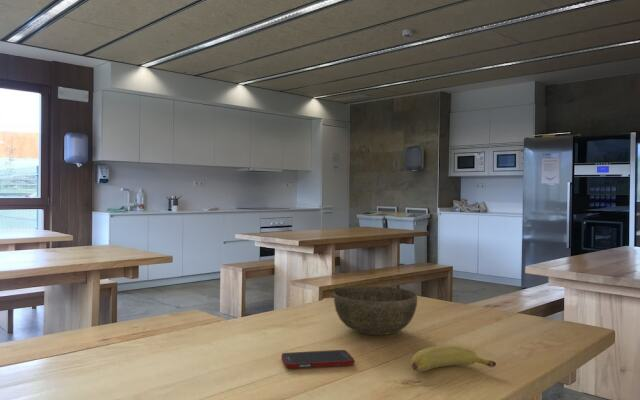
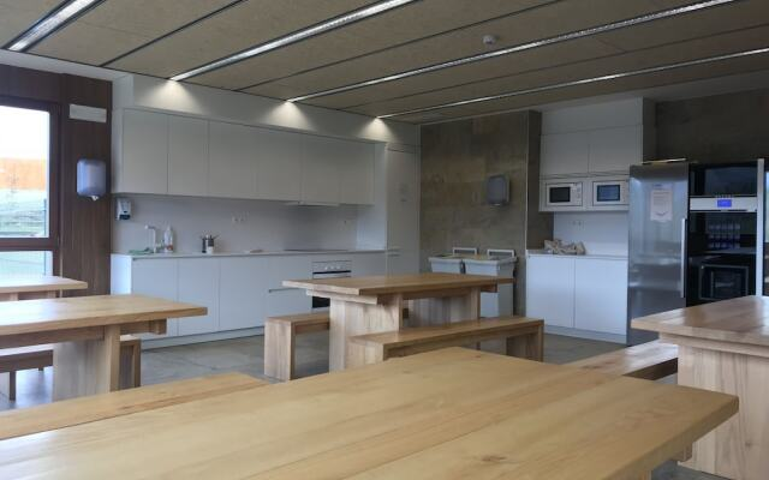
- cell phone [280,349,356,369]
- banana [410,344,497,373]
- bowl [333,285,418,336]
